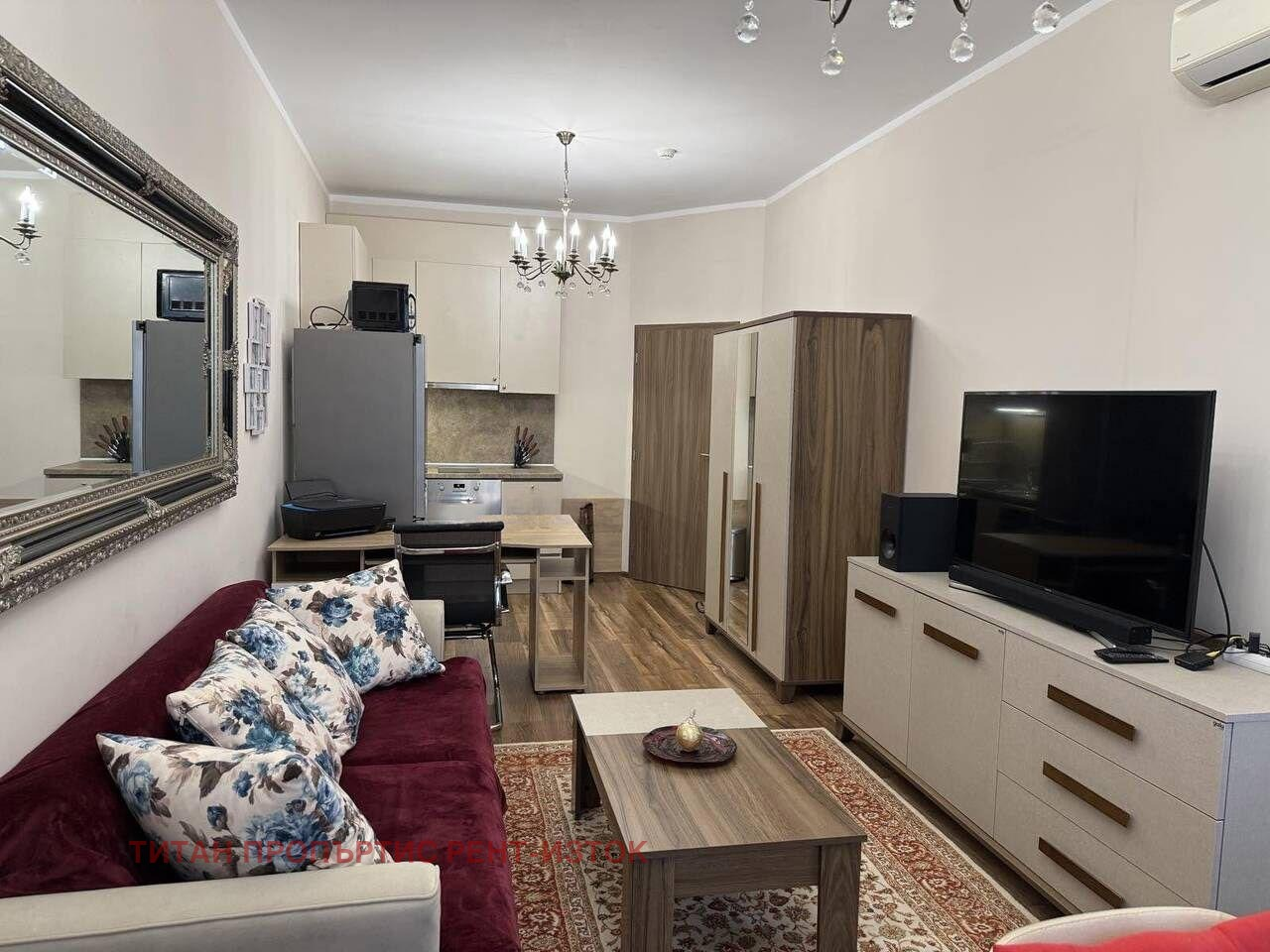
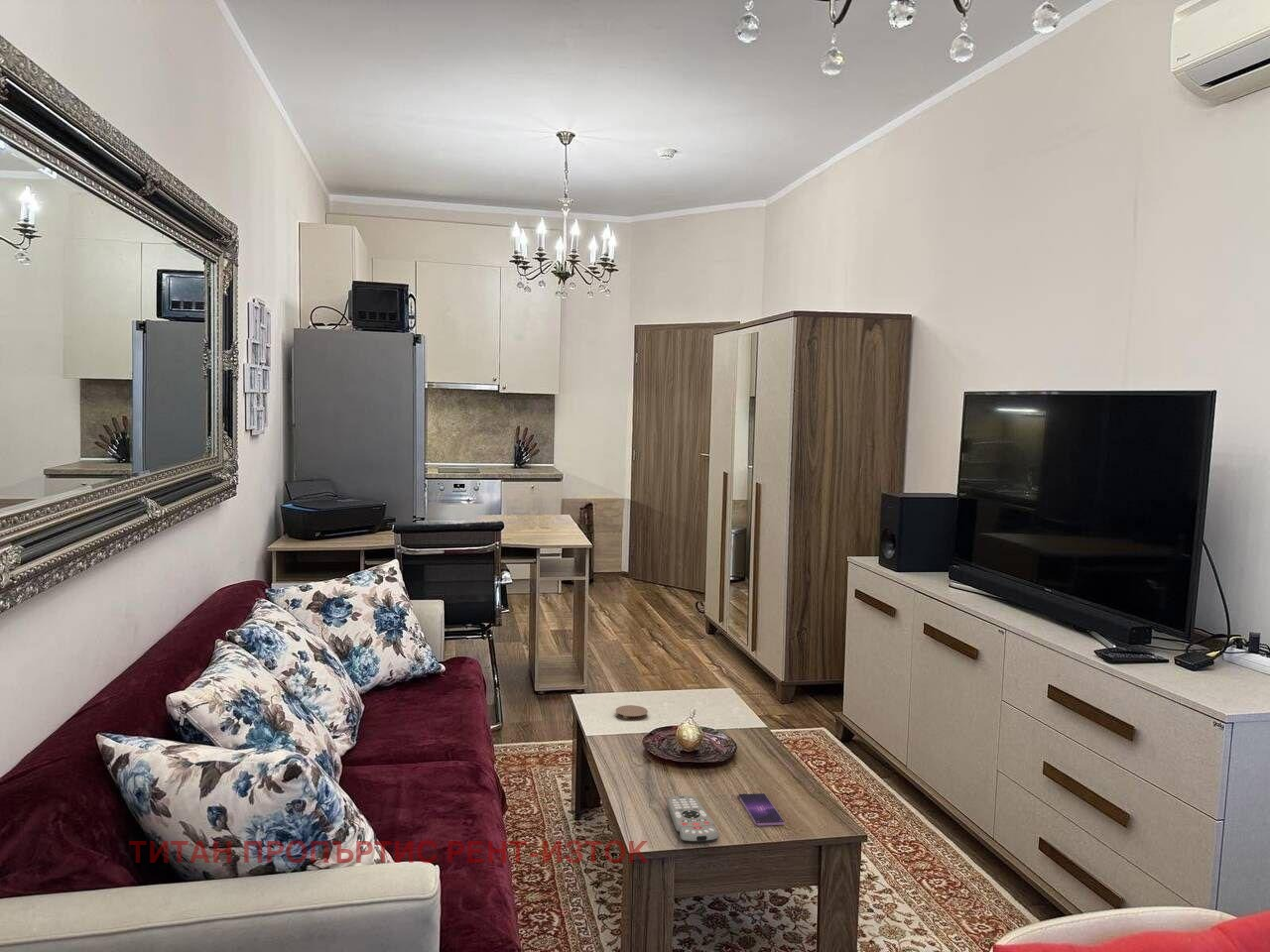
+ remote control [666,794,720,844]
+ coaster [615,704,649,722]
+ smartphone [737,792,785,827]
